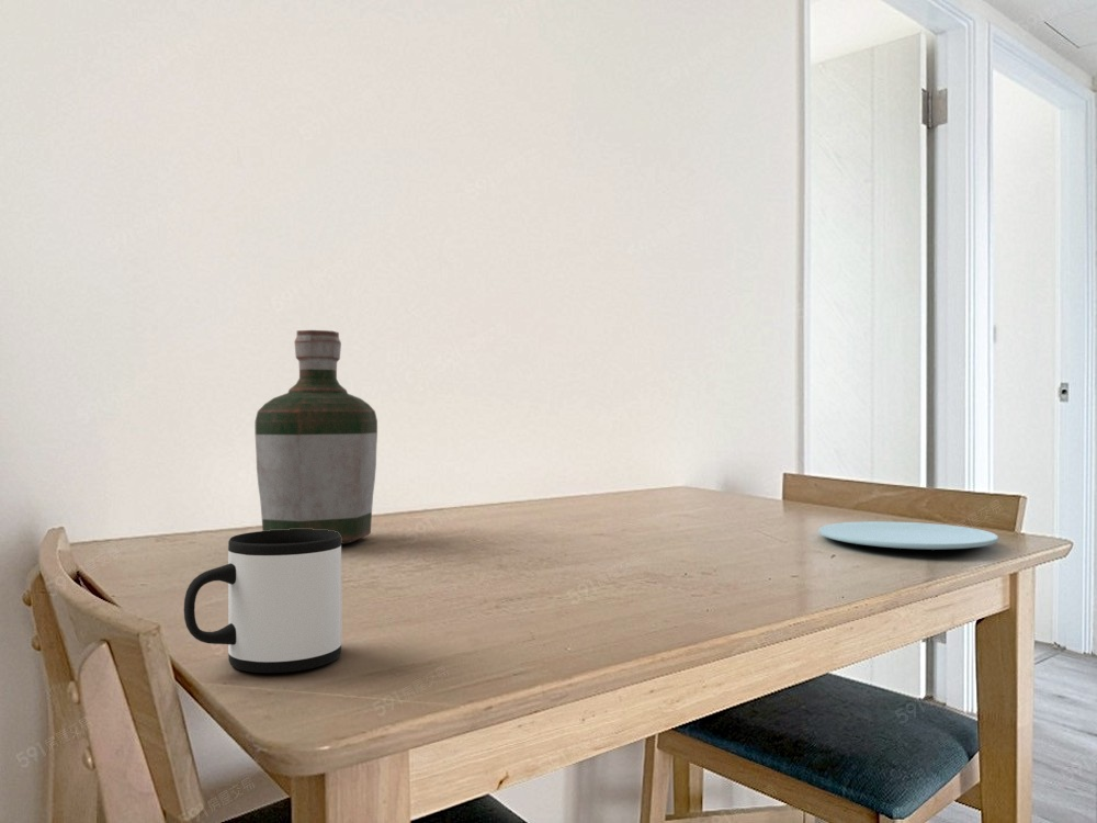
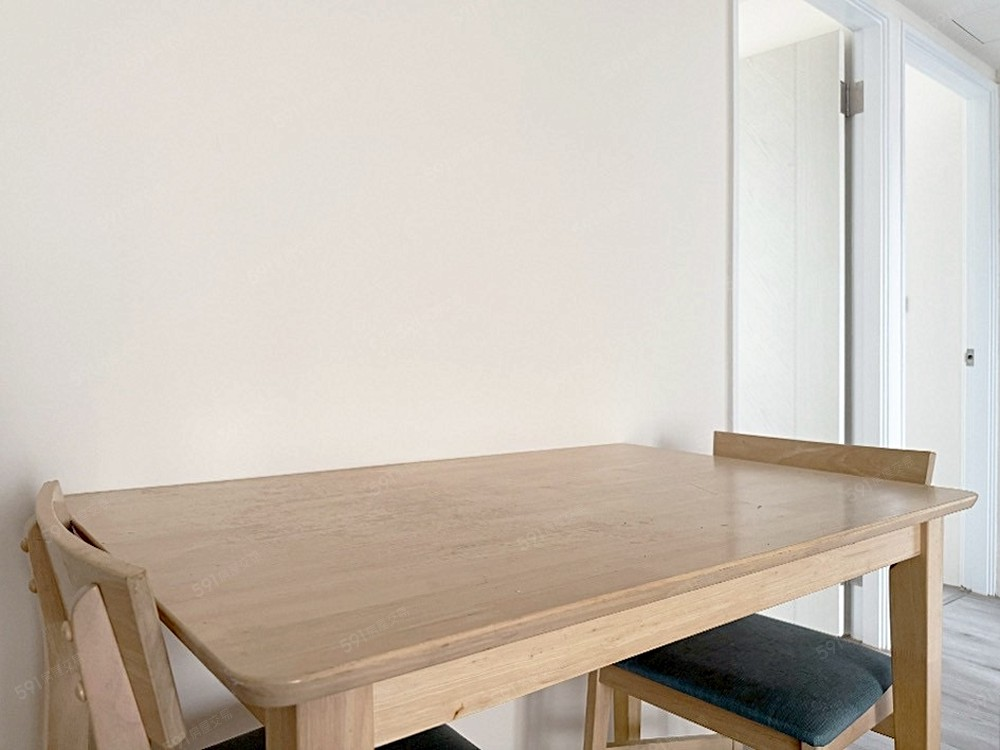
- mug [183,529,342,674]
- paper plate [817,520,999,551]
- bottle [255,329,378,545]
